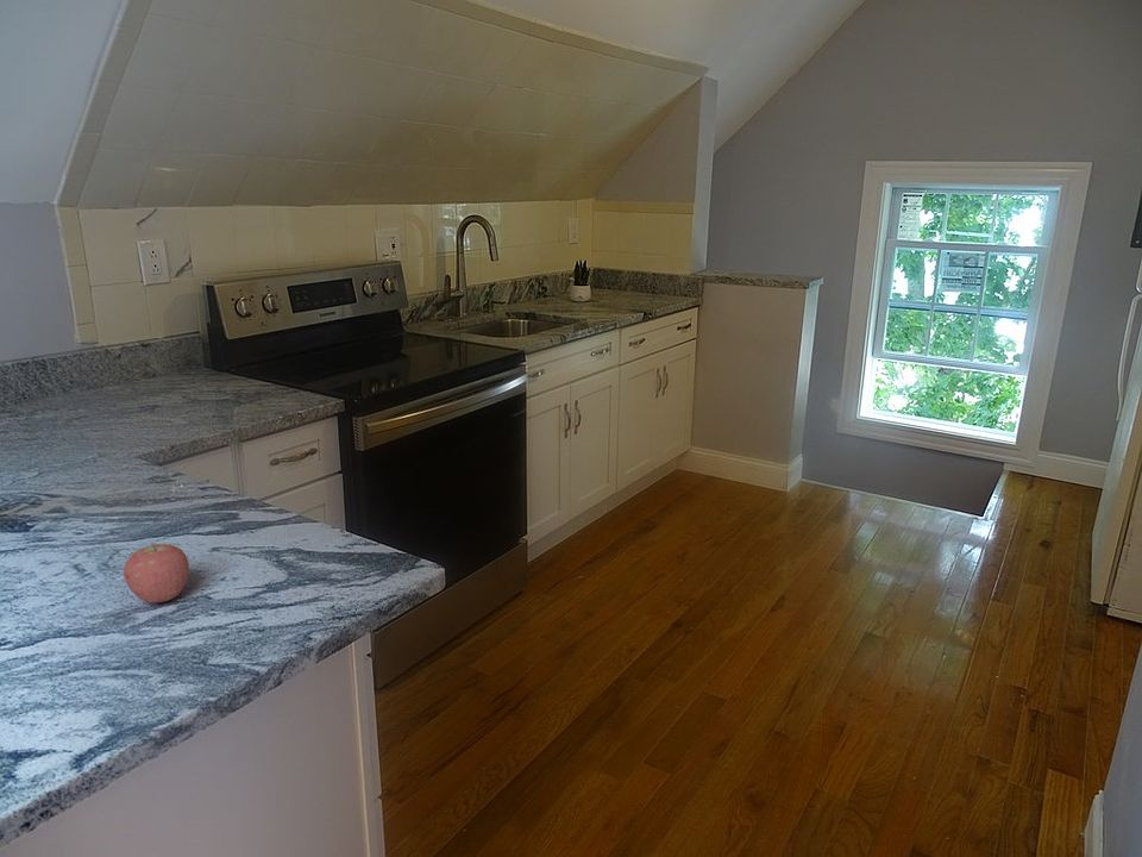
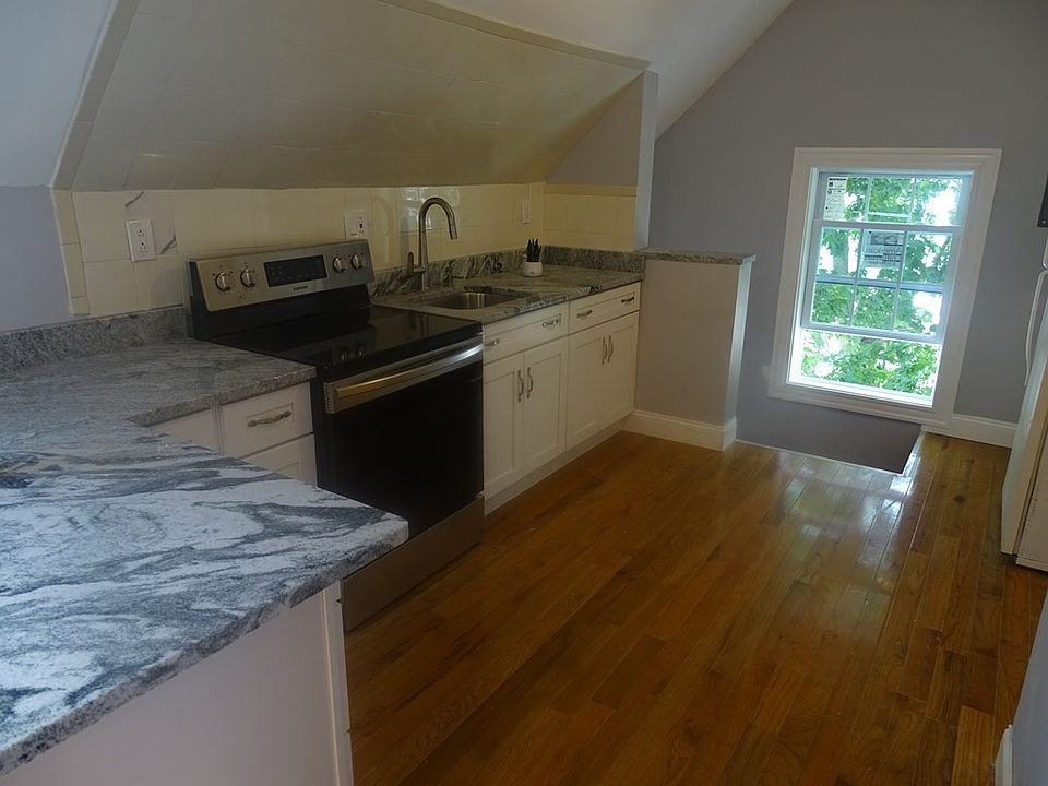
- apple [123,542,190,603]
